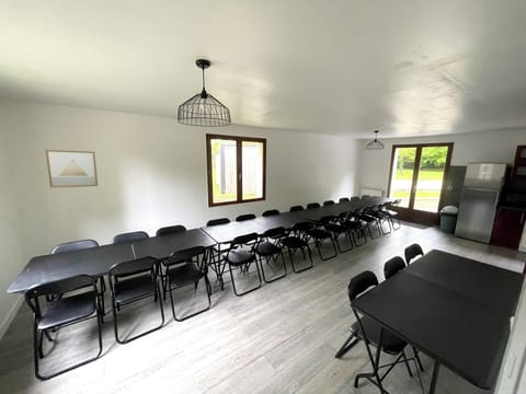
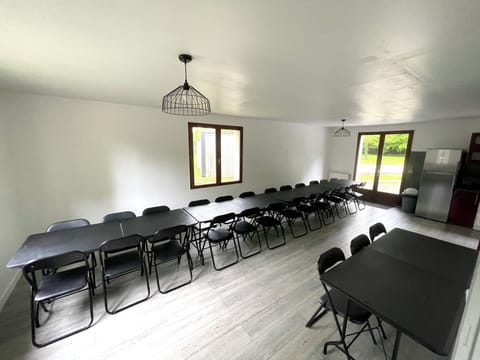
- wall art [45,149,99,188]
